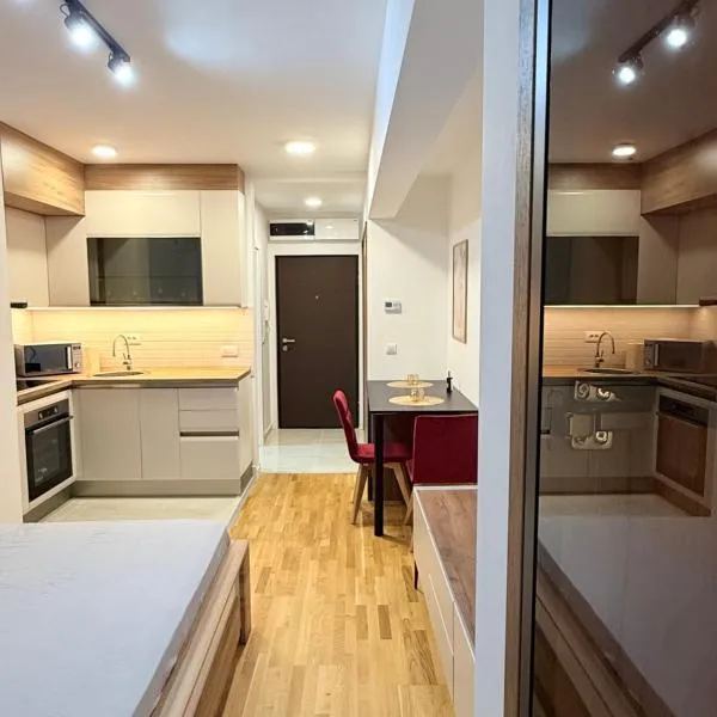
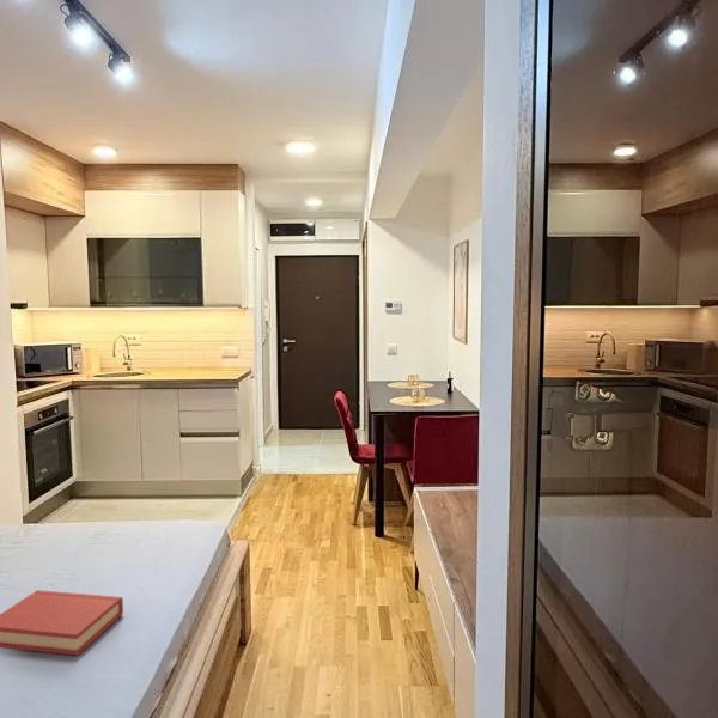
+ hardback book [0,589,124,657]
